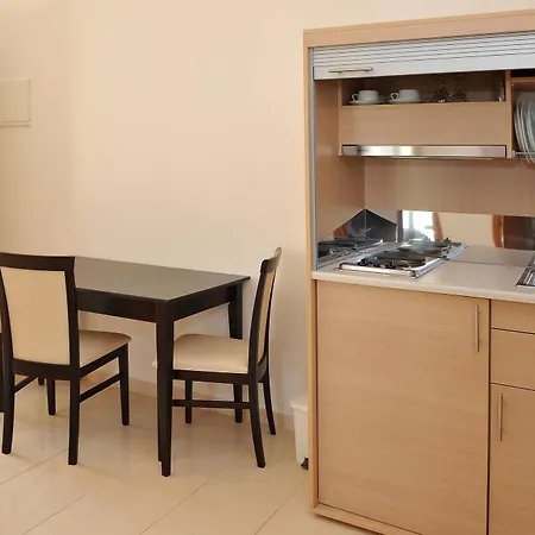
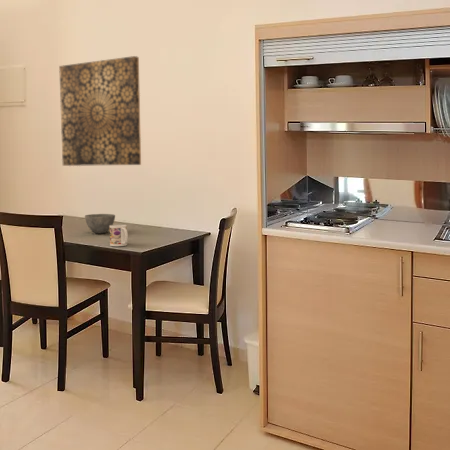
+ mug [109,224,129,247]
+ bowl [84,213,116,234]
+ wall art [58,55,142,167]
